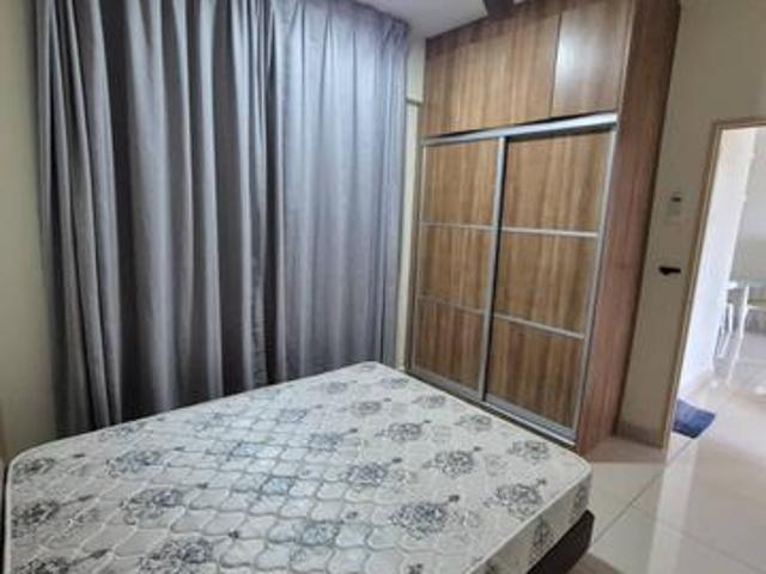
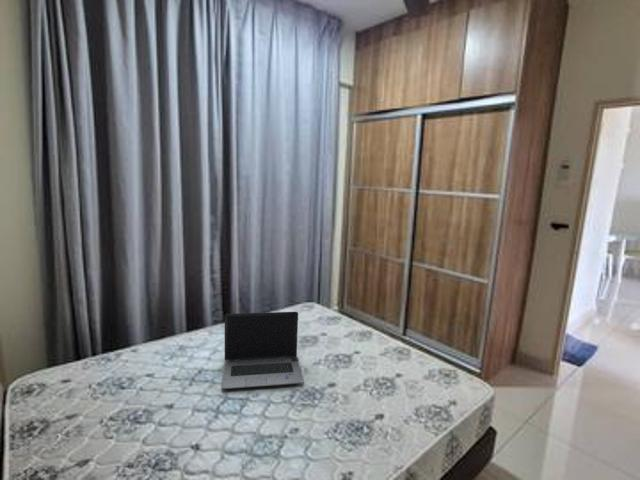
+ laptop computer [220,311,305,390]
